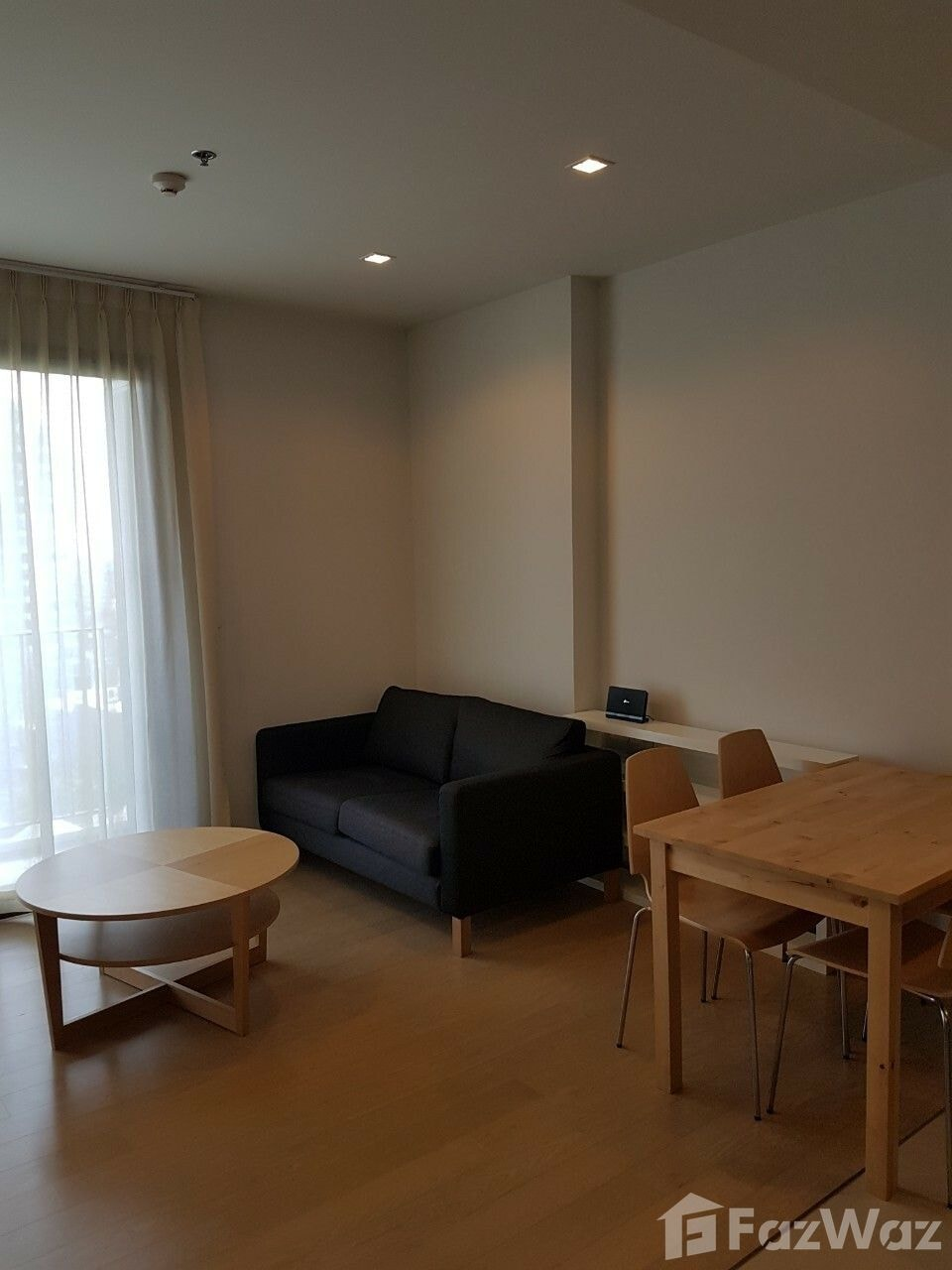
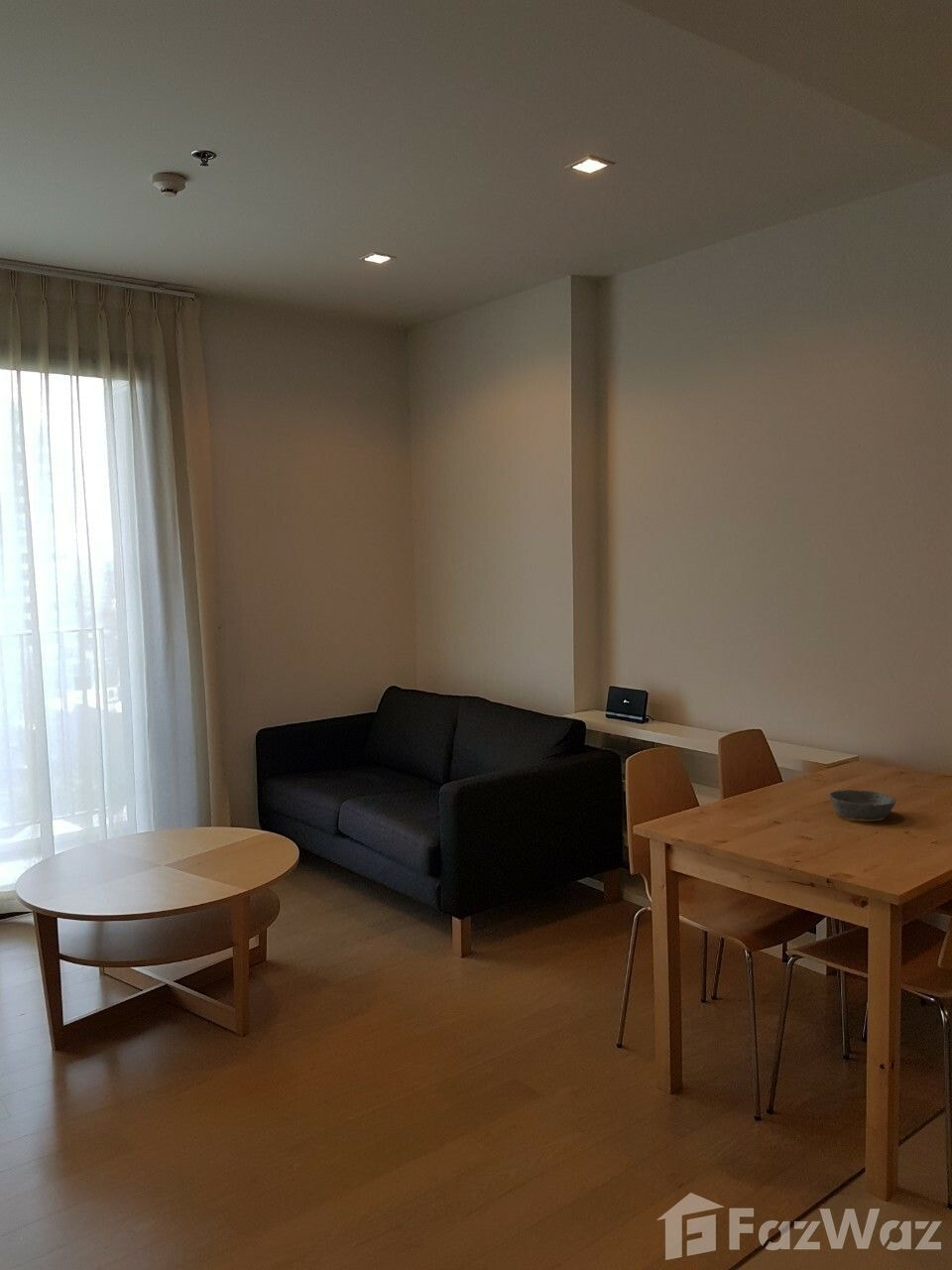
+ bowl [829,789,897,821]
